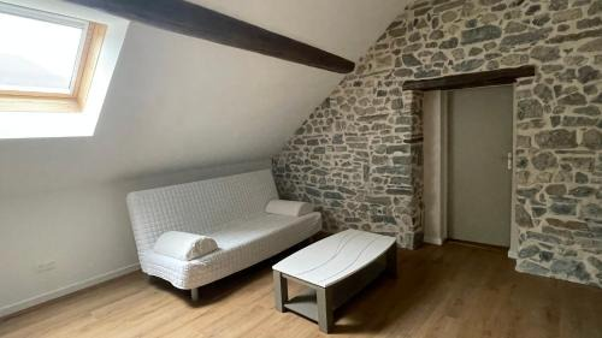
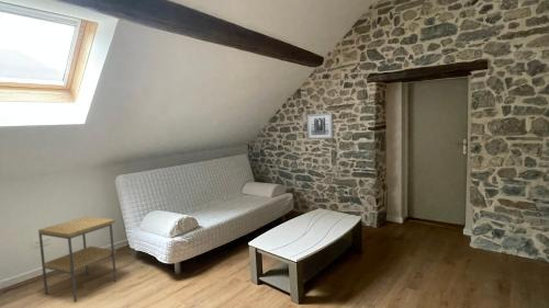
+ wall art [305,112,335,140]
+ side table [37,216,117,304]
